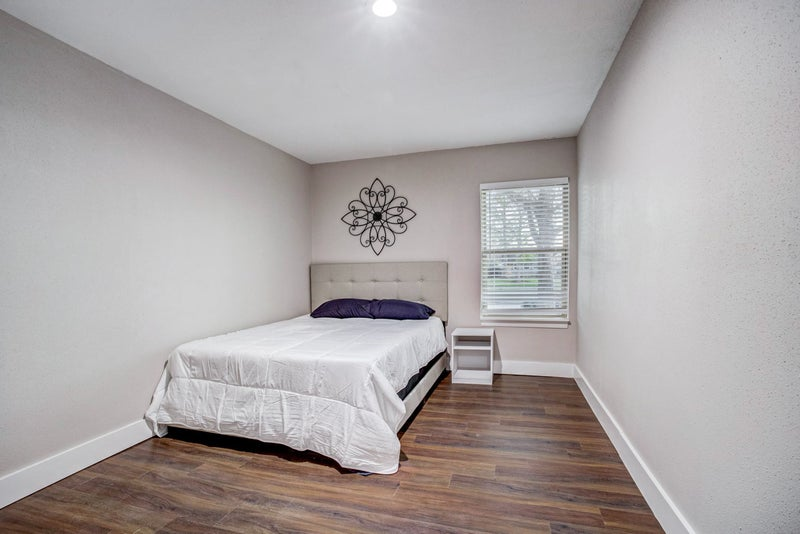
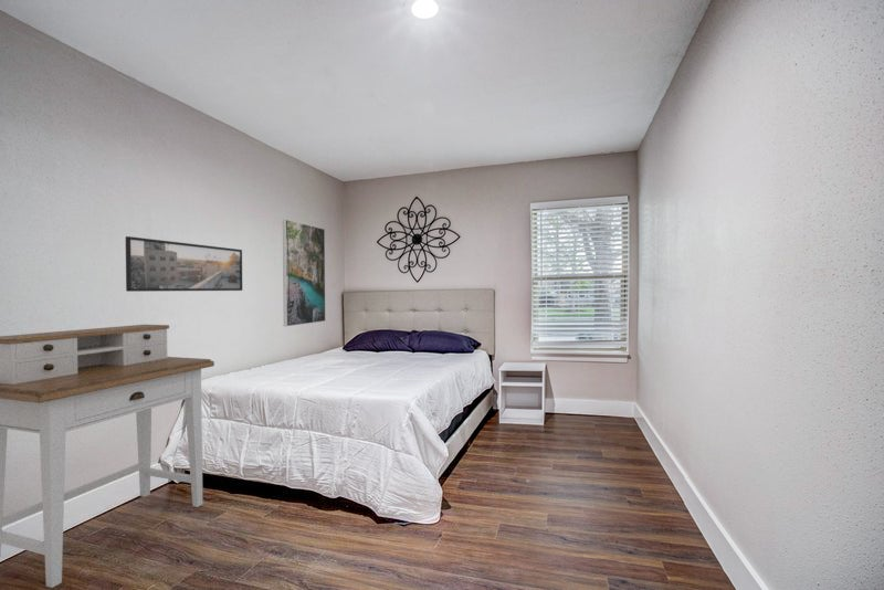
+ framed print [282,219,326,327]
+ desk [0,324,215,589]
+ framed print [125,235,243,293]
